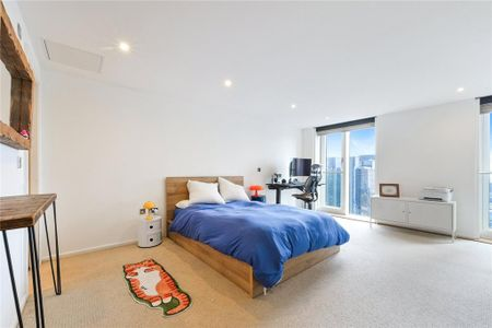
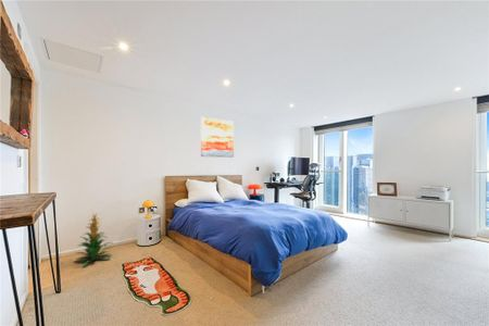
+ indoor plant [75,213,113,267]
+ wall art [200,116,235,159]
